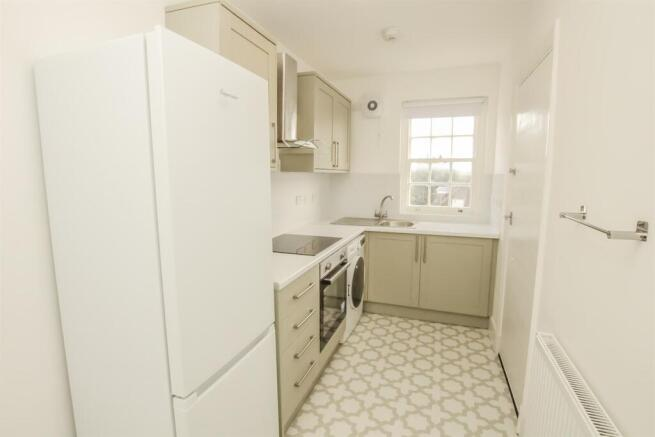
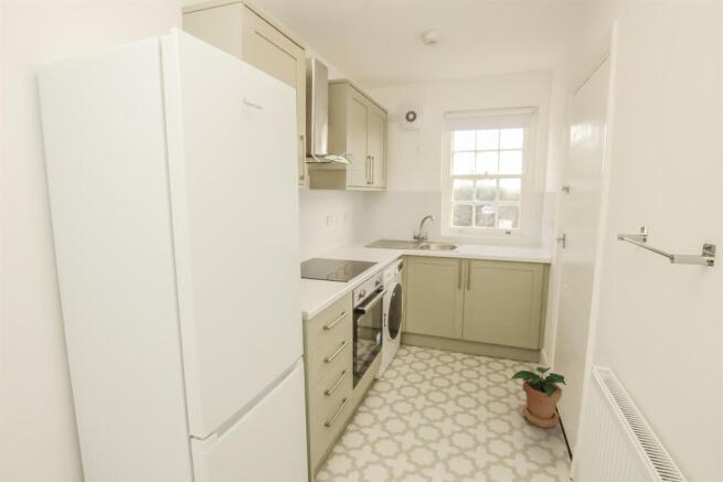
+ potted plant [509,366,567,429]
